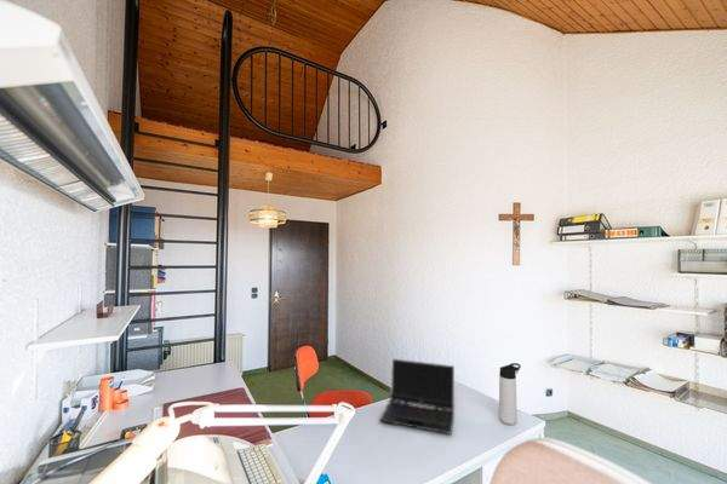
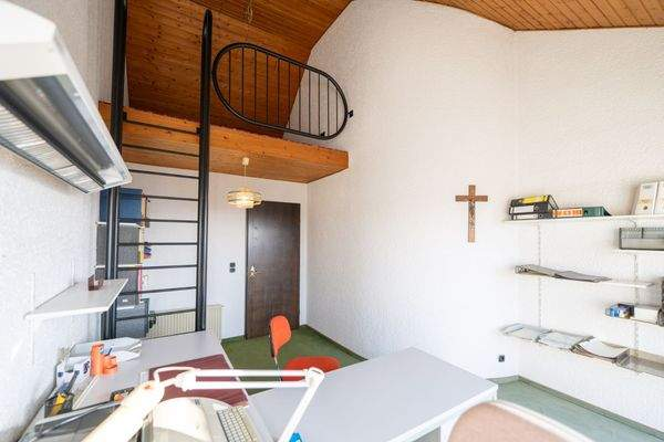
- laptop computer [379,358,456,436]
- thermos bottle [498,362,522,426]
